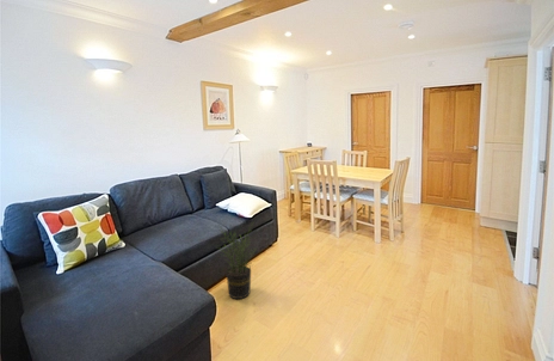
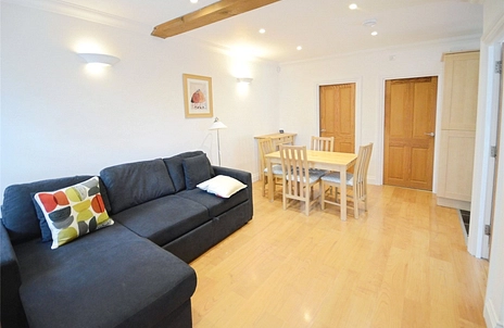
- potted plant [215,220,257,300]
